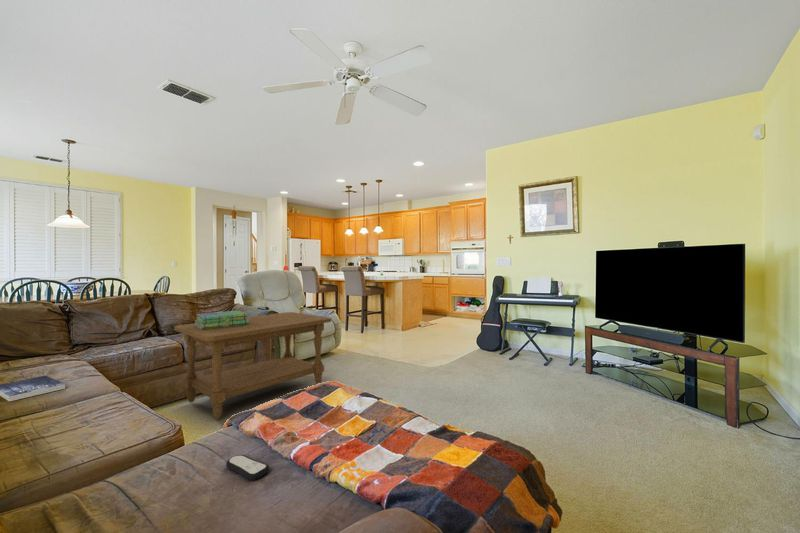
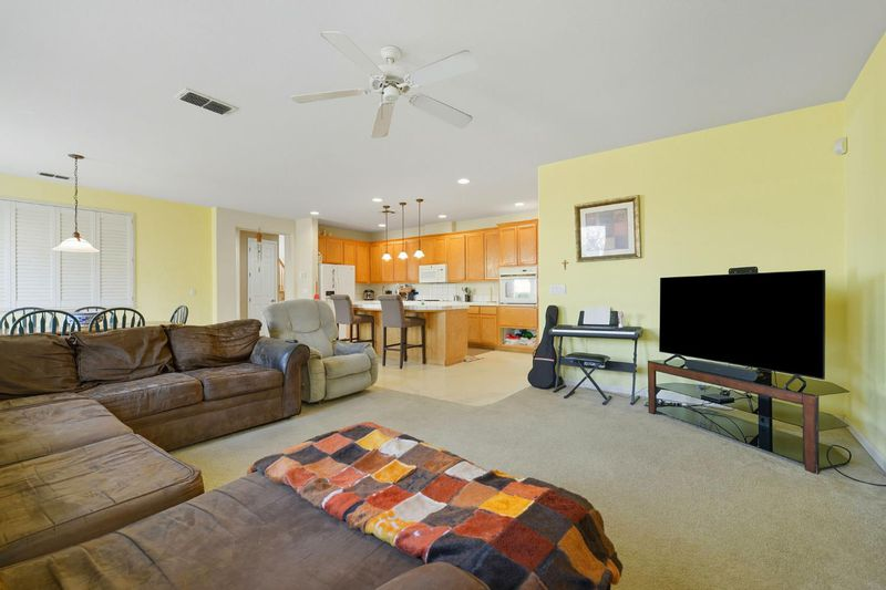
- stack of books [194,310,249,330]
- remote control [225,454,270,481]
- book [0,374,67,402]
- coffee table [174,311,333,421]
